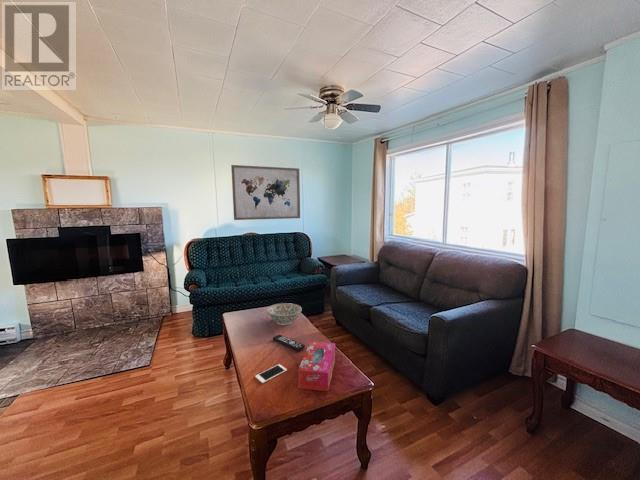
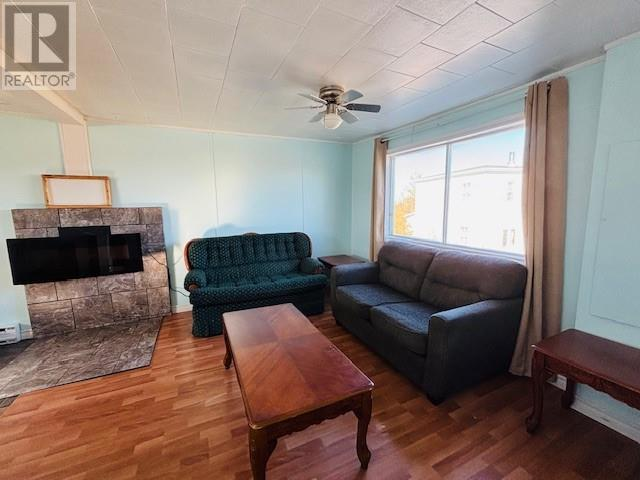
- cell phone [254,363,288,384]
- tissue box [297,340,336,392]
- decorative bowl [265,302,303,326]
- wall art [230,164,301,221]
- remote control [272,334,306,352]
